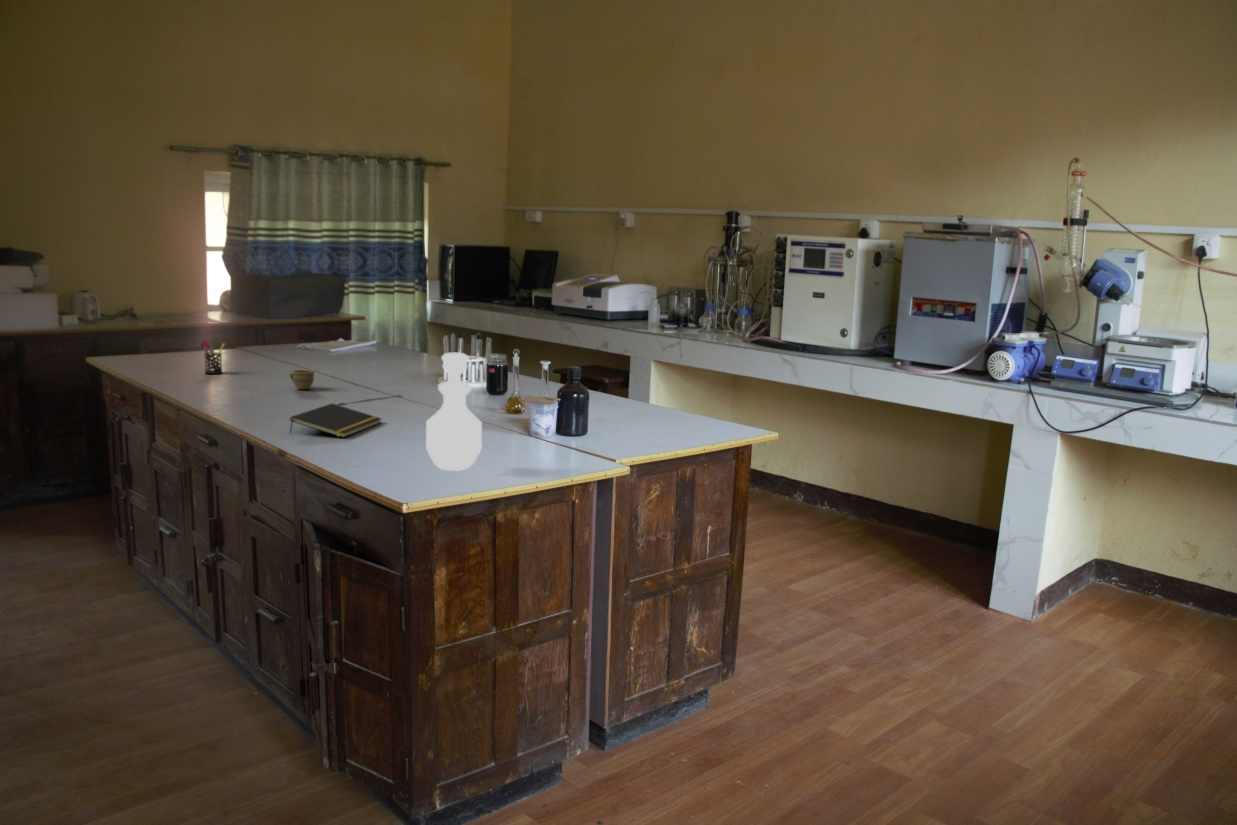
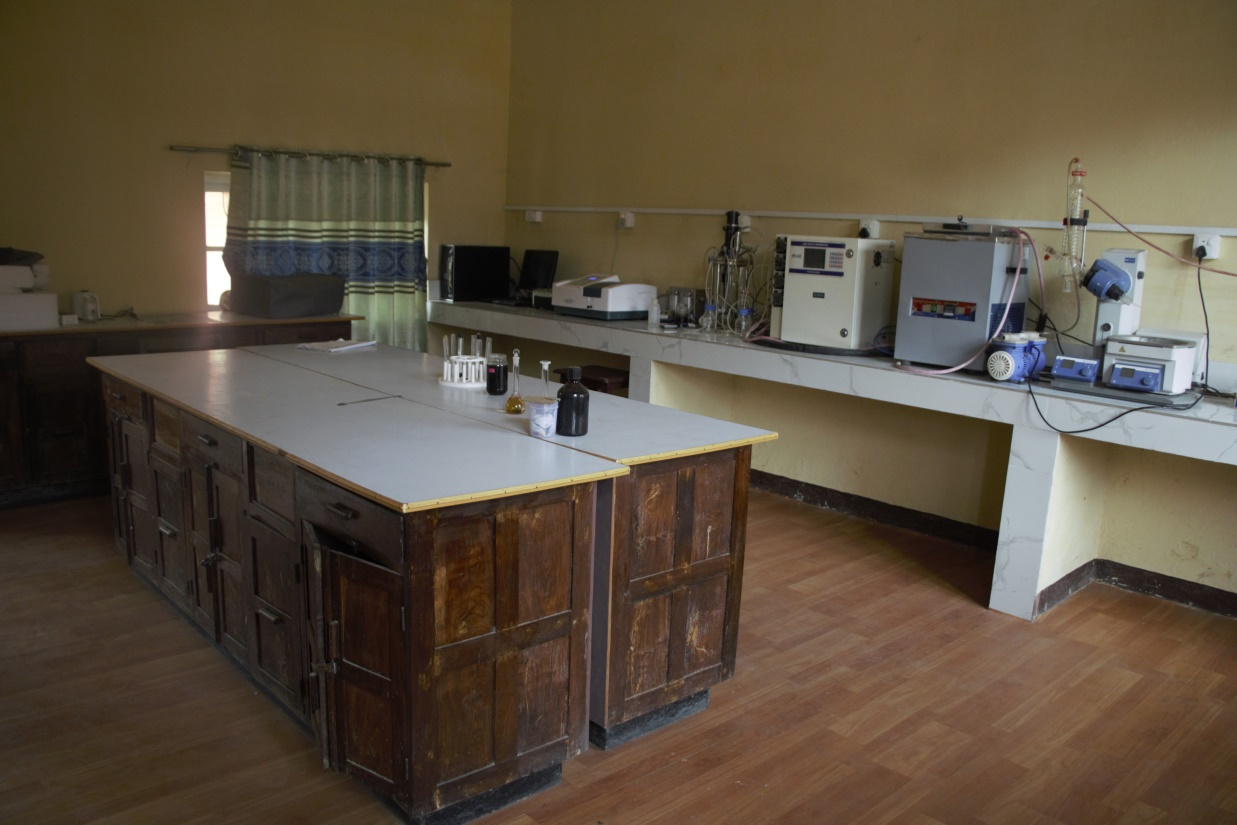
- cup [289,369,315,390]
- bottle [425,352,483,472]
- pen holder [199,338,226,375]
- notepad [289,402,383,439]
